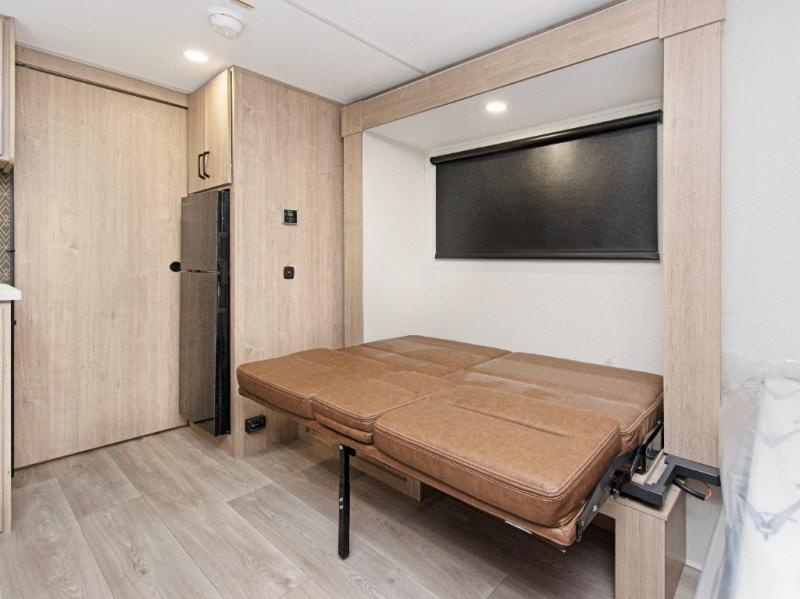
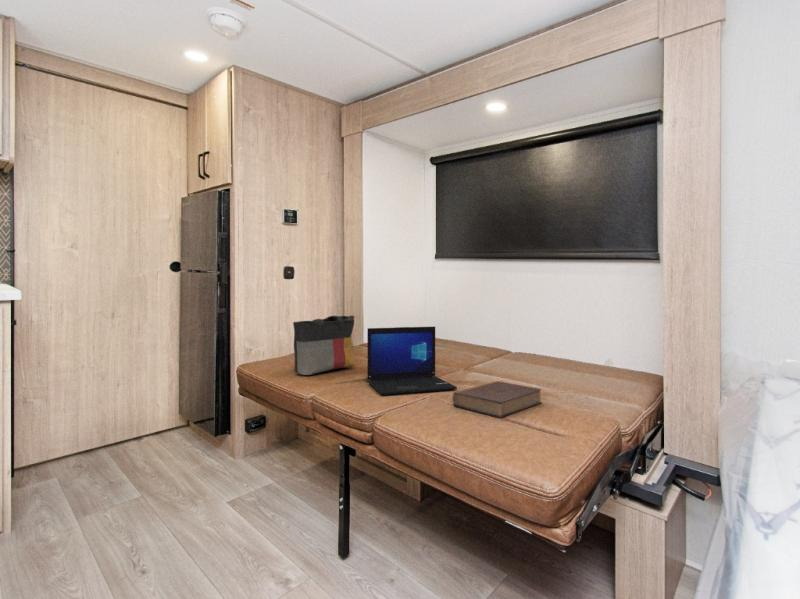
+ laptop [367,326,458,396]
+ tote bag [292,315,356,376]
+ book [452,380,543,419]
